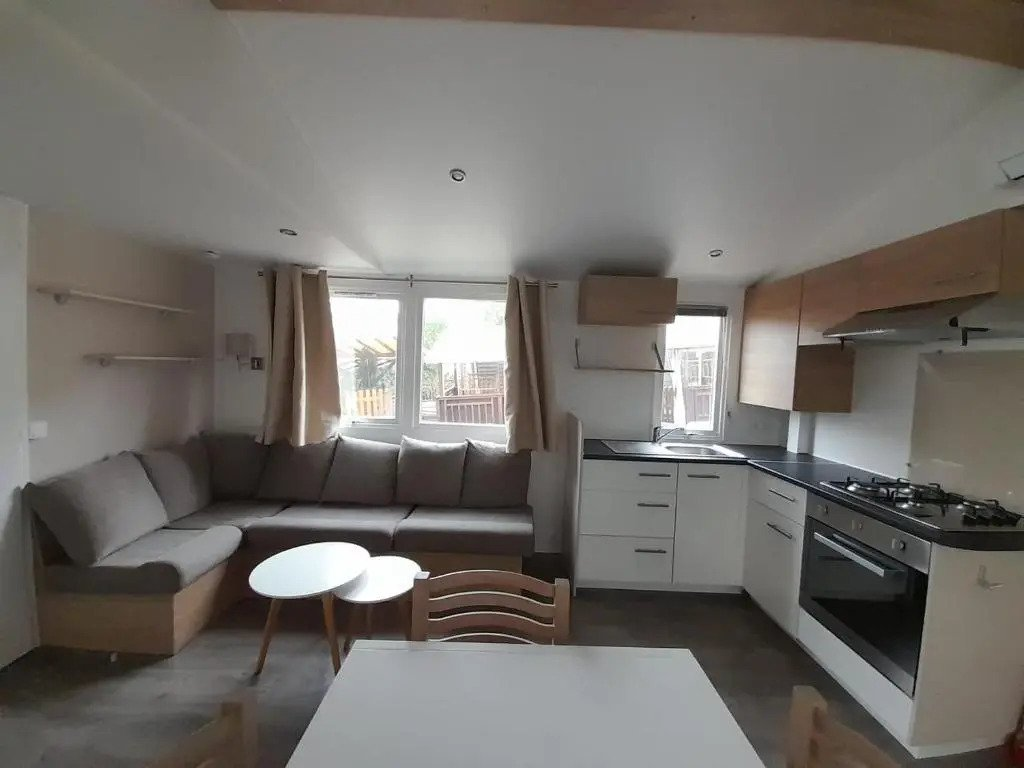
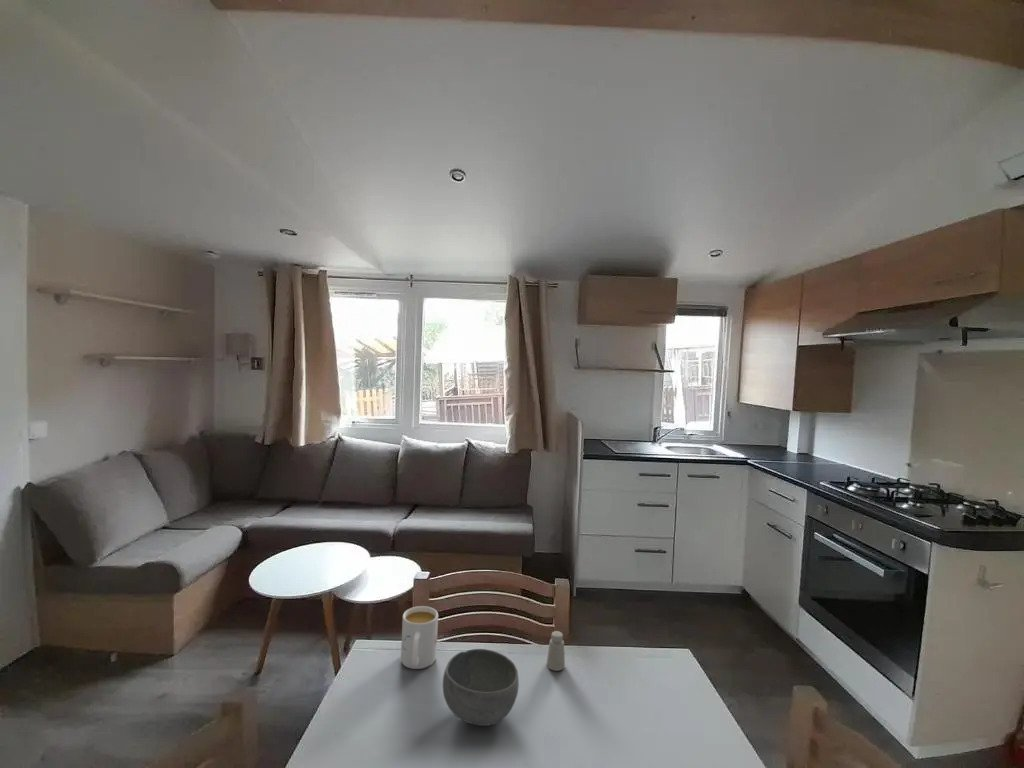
+ mug [400,605,439,670]
+ saltshaker [546,630,566,672]
+ bowl [442,648,520,727]
